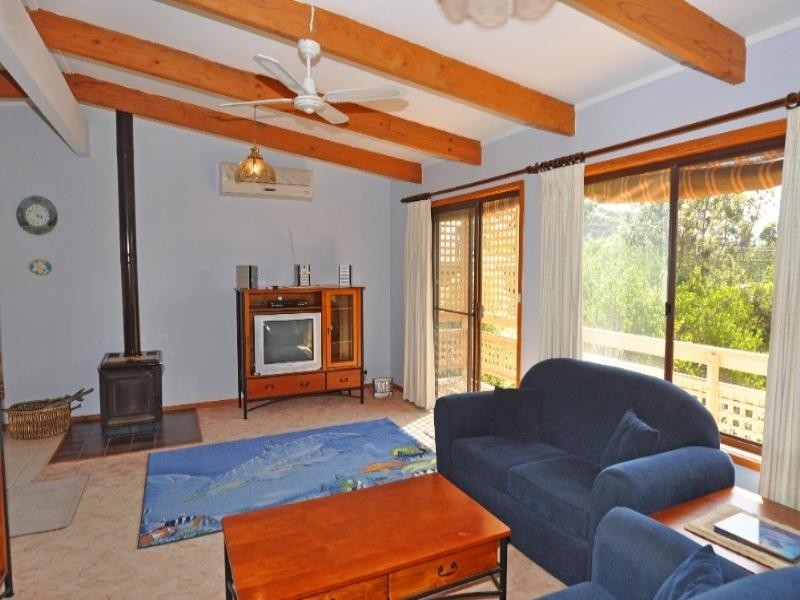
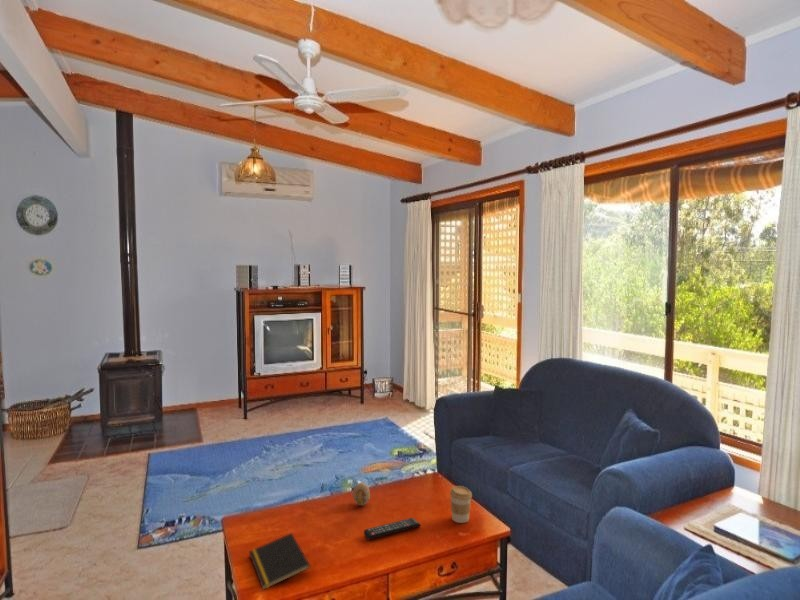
+ remote control [363,517,421,541]
+ notepad [248,532,311,591]
+ decorative egg [352,481,371,507]
+ coffee cup [449,485,473,524]
